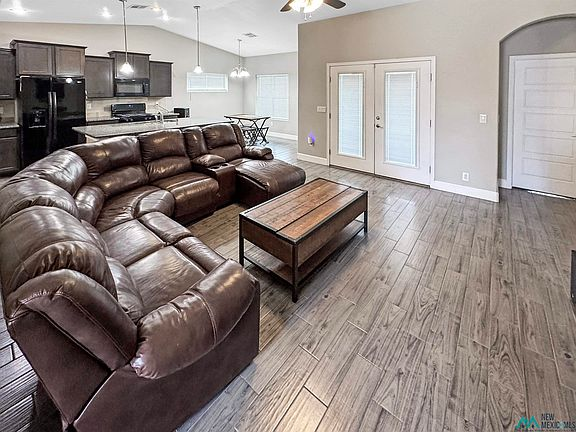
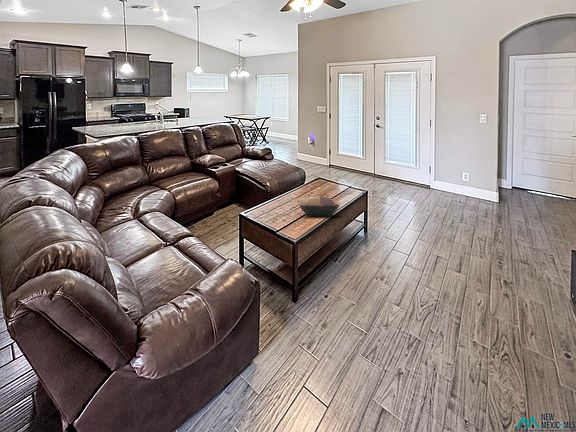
+ decorative bowl [299,195,340,218]
